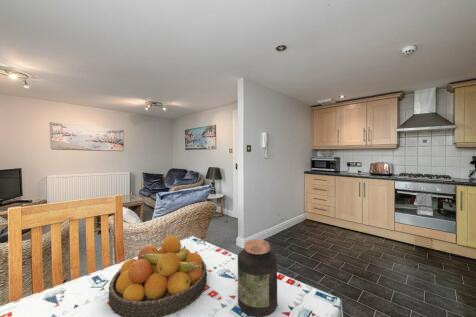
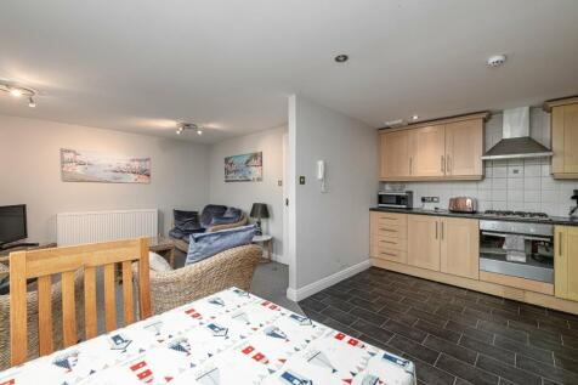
- fruit bowl [108,235,208,317]
- jar [237,238,278,317]
